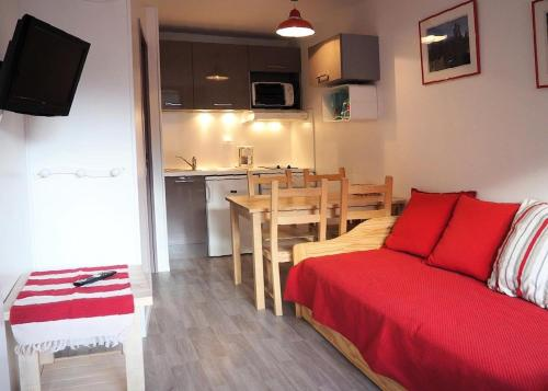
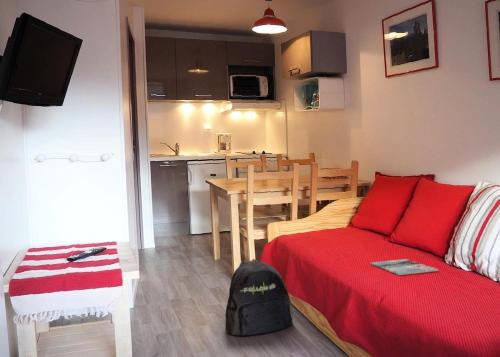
+ magazine [369,258,439,276]
+ backpack [224,258,294,337]
